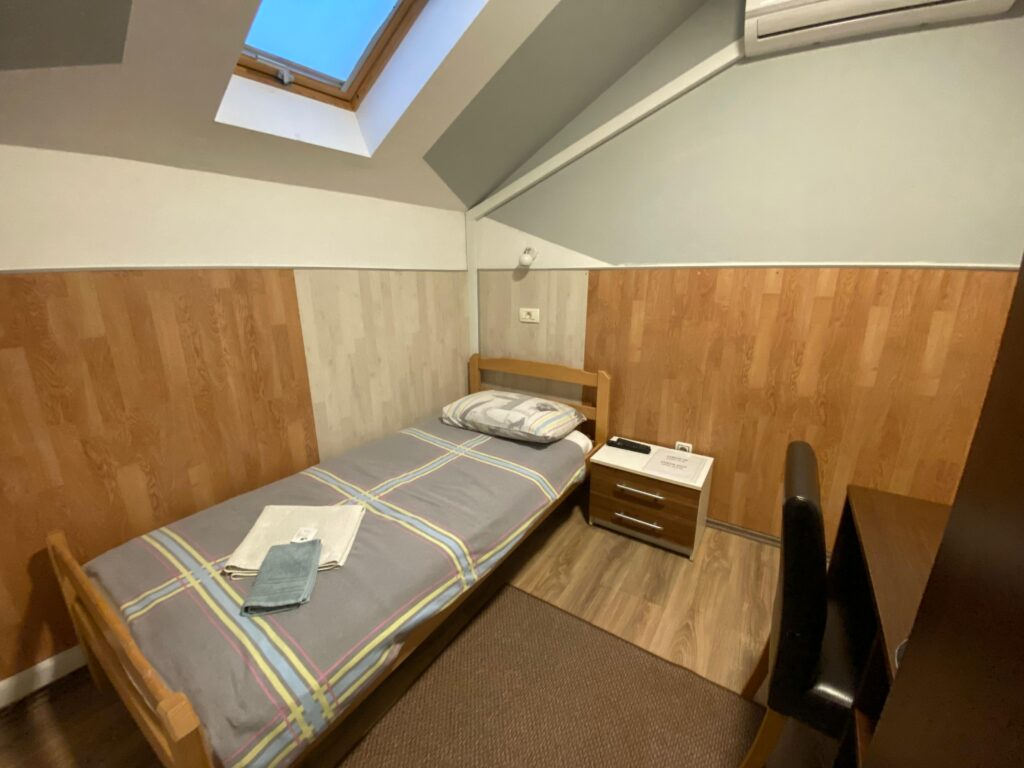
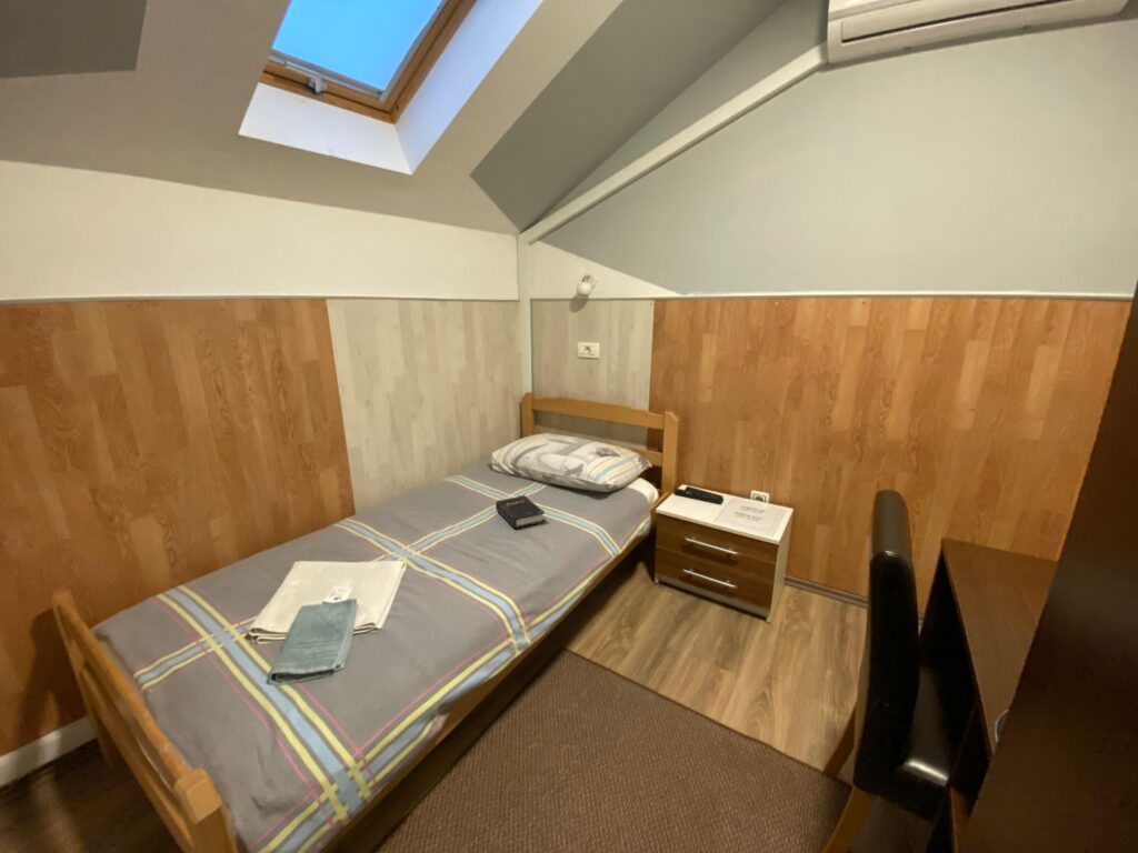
+ hardback book [495,494,546,530]
